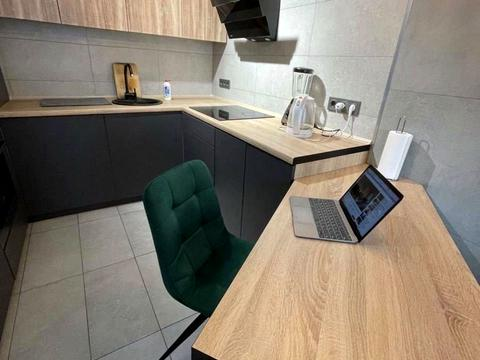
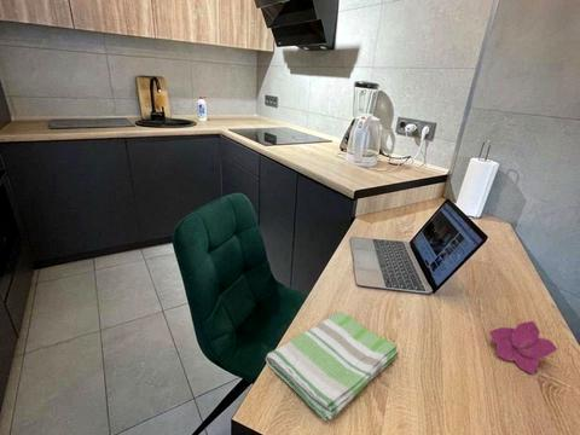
+ flower [488,320,558,375]
+ dish towel [265,311,399,422]
